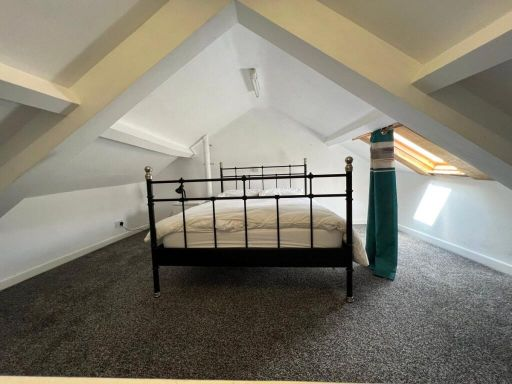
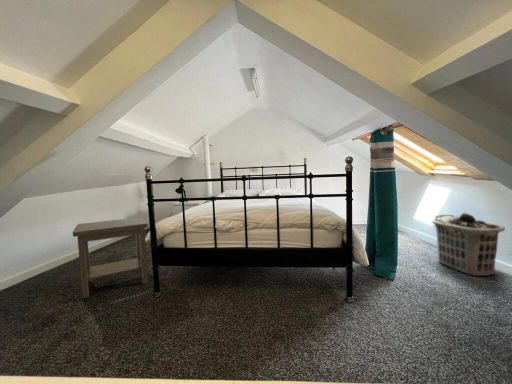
+ clothes hamper [431,212,506,277]
+ side table [72,216,149,300]
